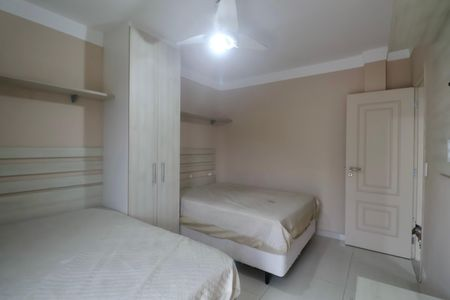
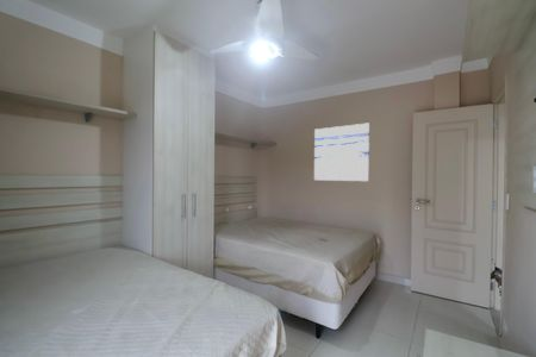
+ wall art [313,123,370,182]
